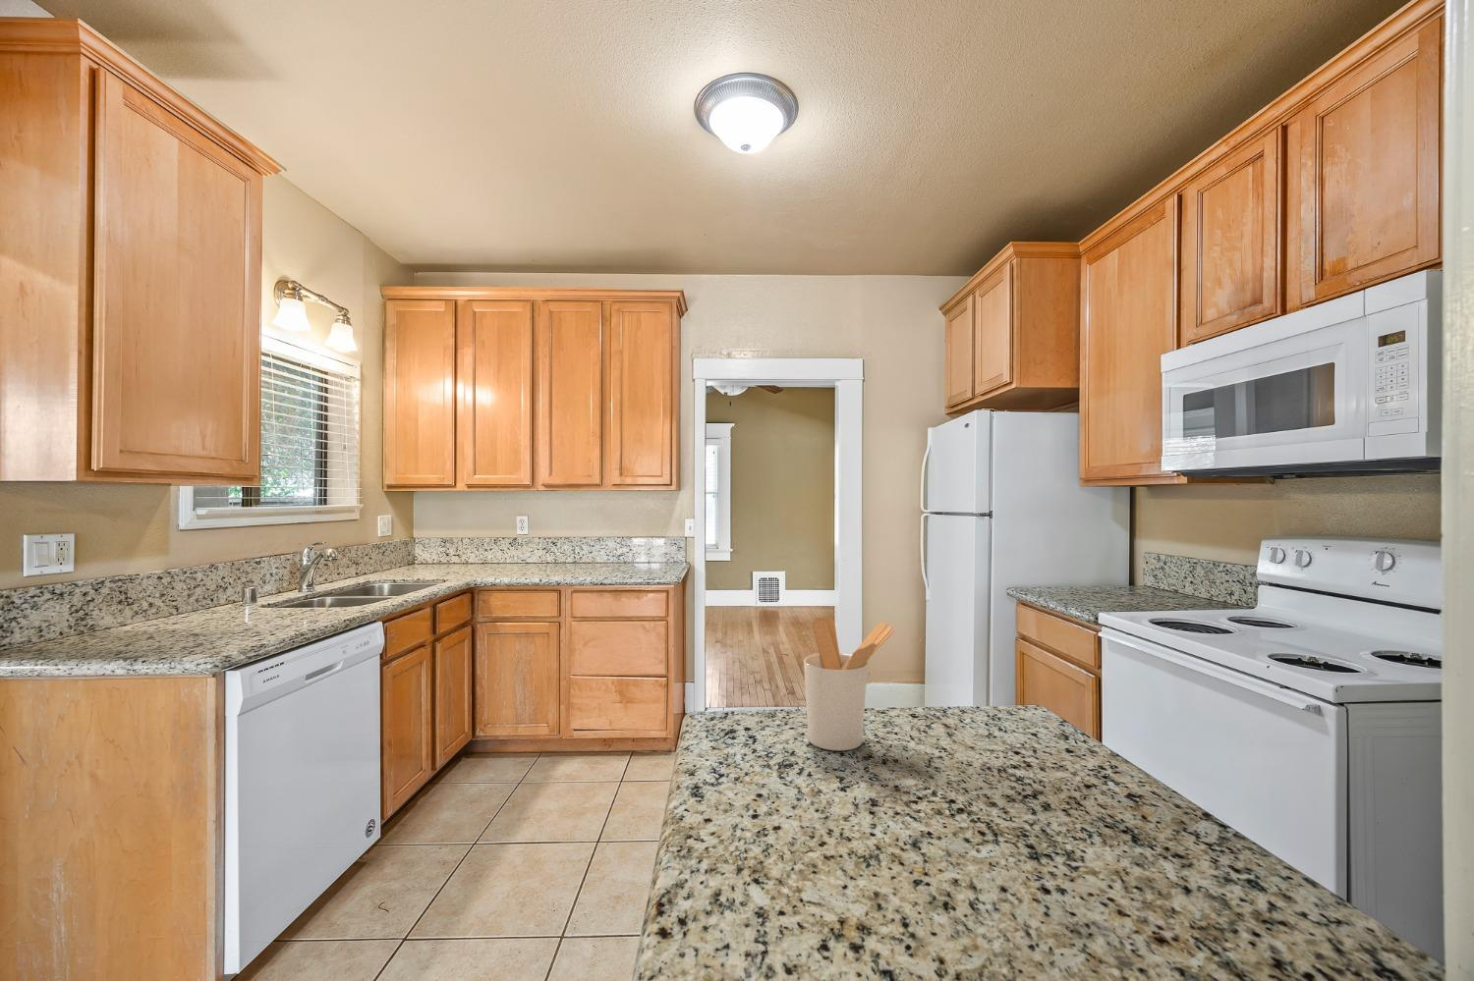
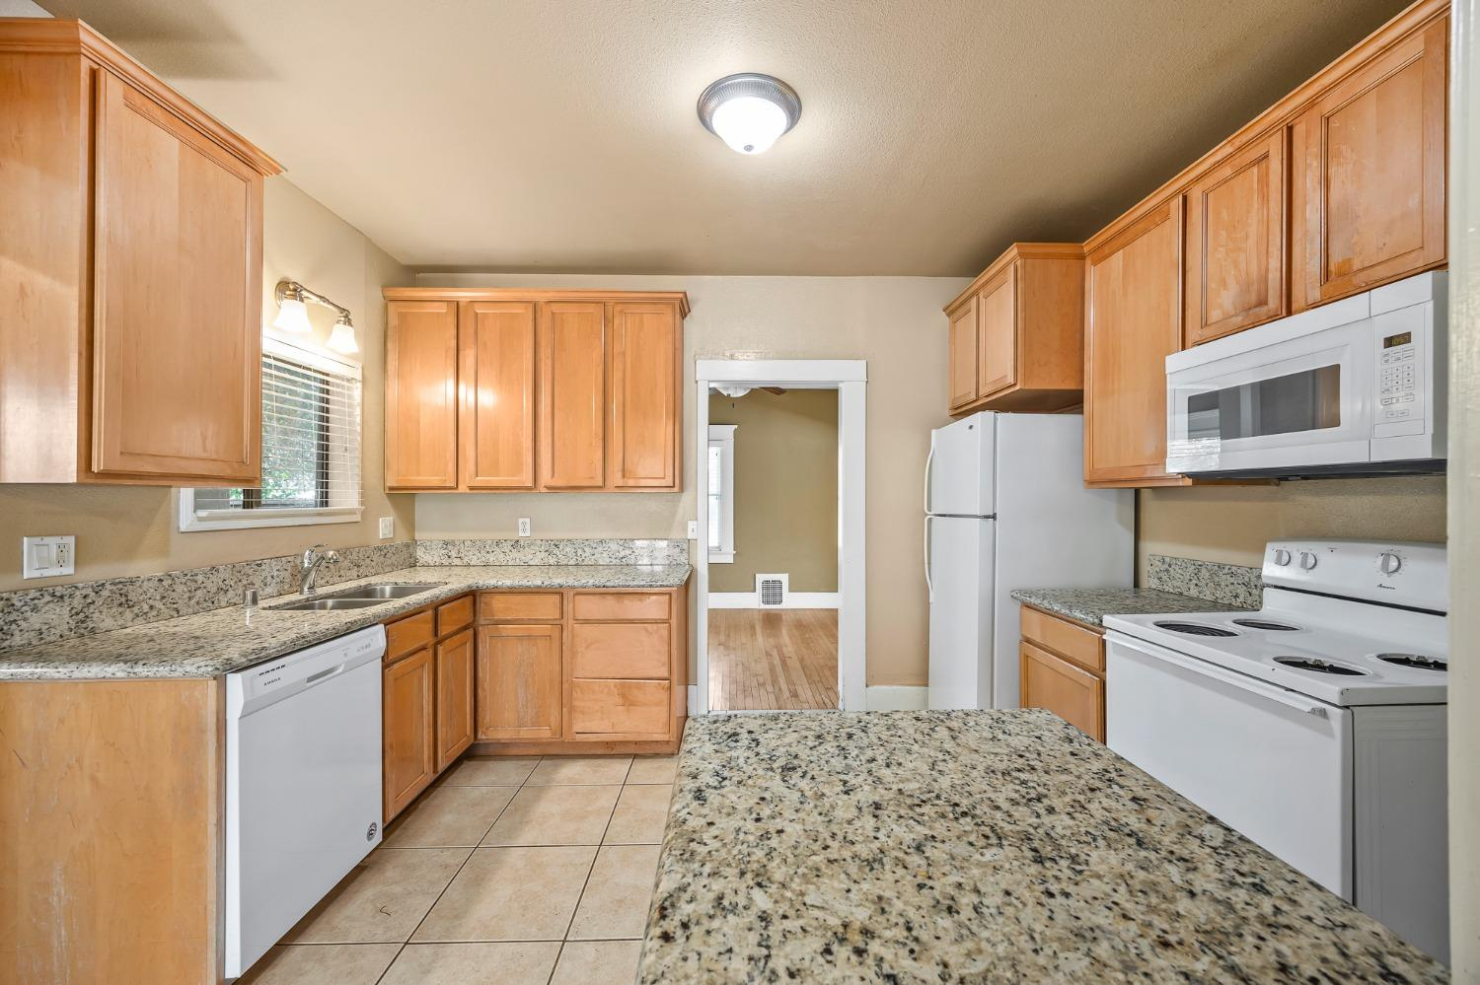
- utensil holder [803,614,895,751]
